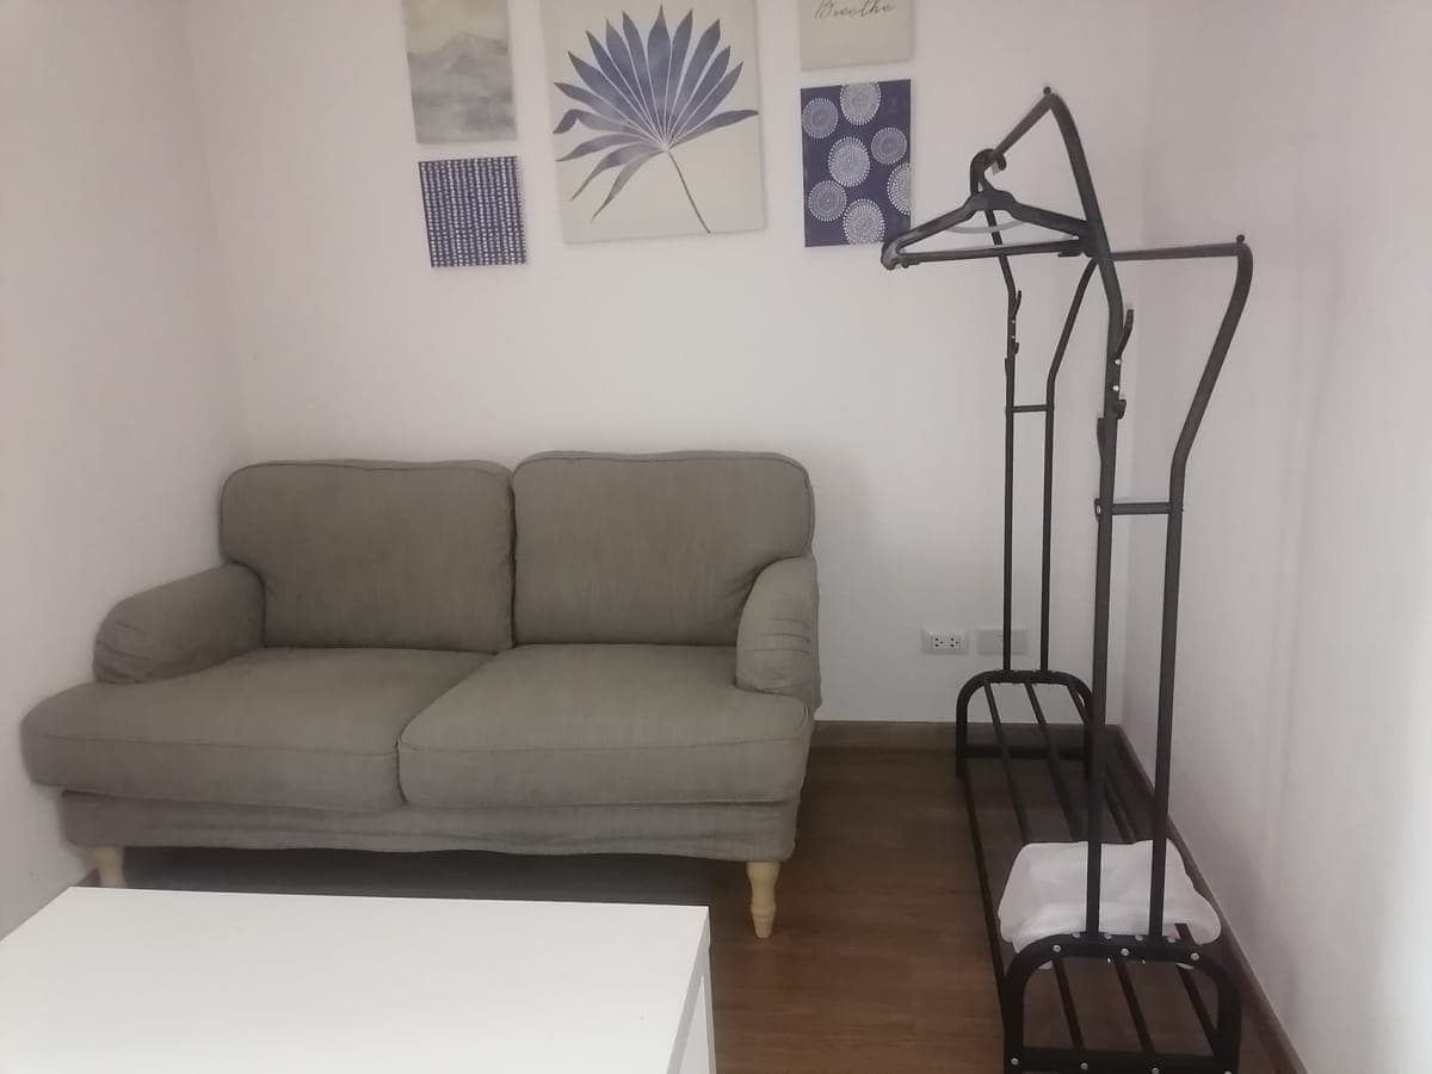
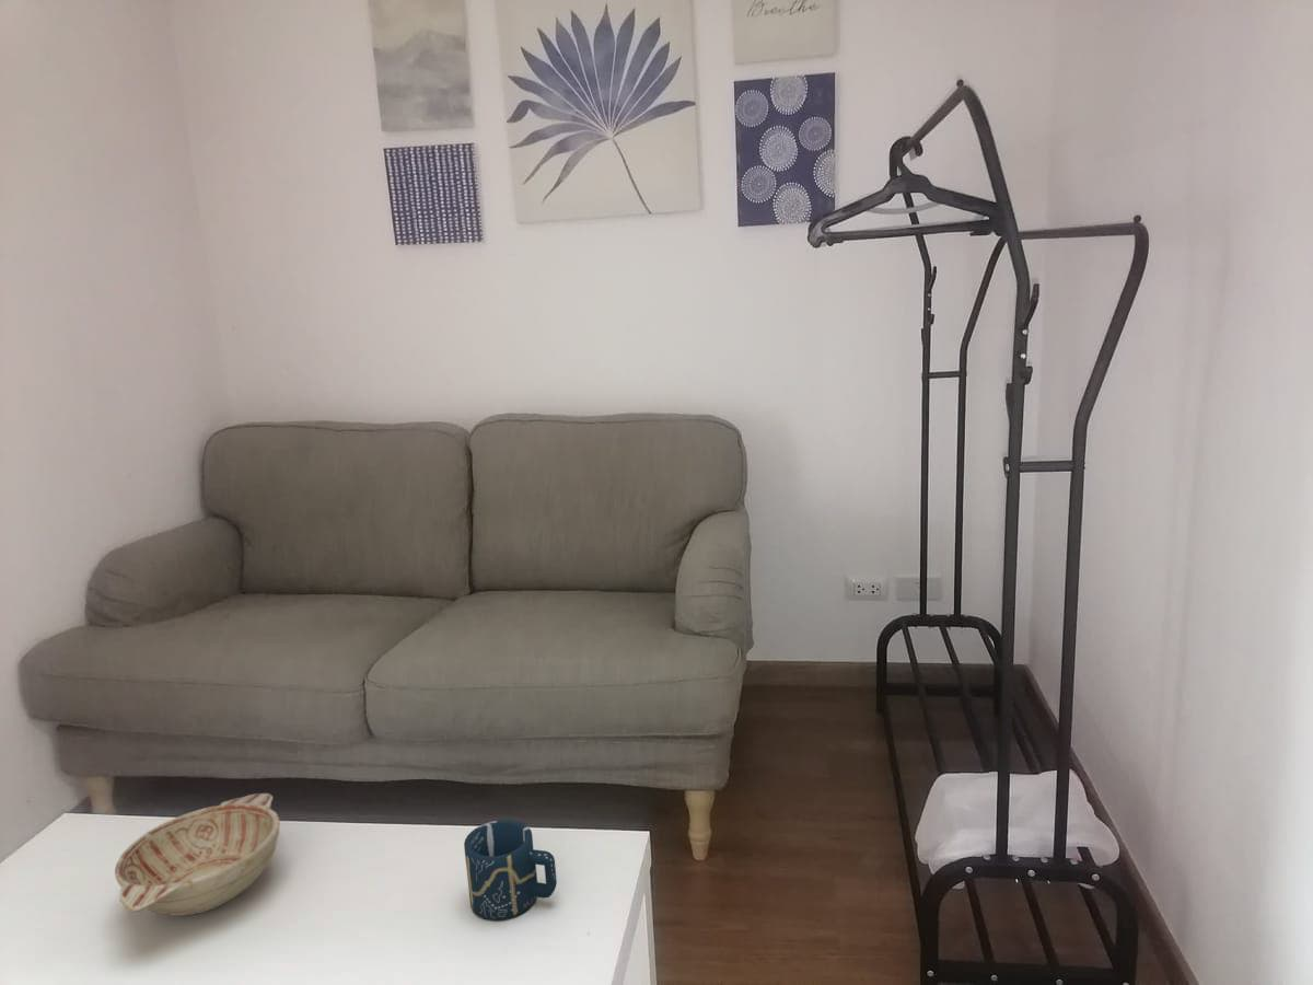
+ decorative bowl [114,792,281,917]
+ cup [463,819,558,922]
